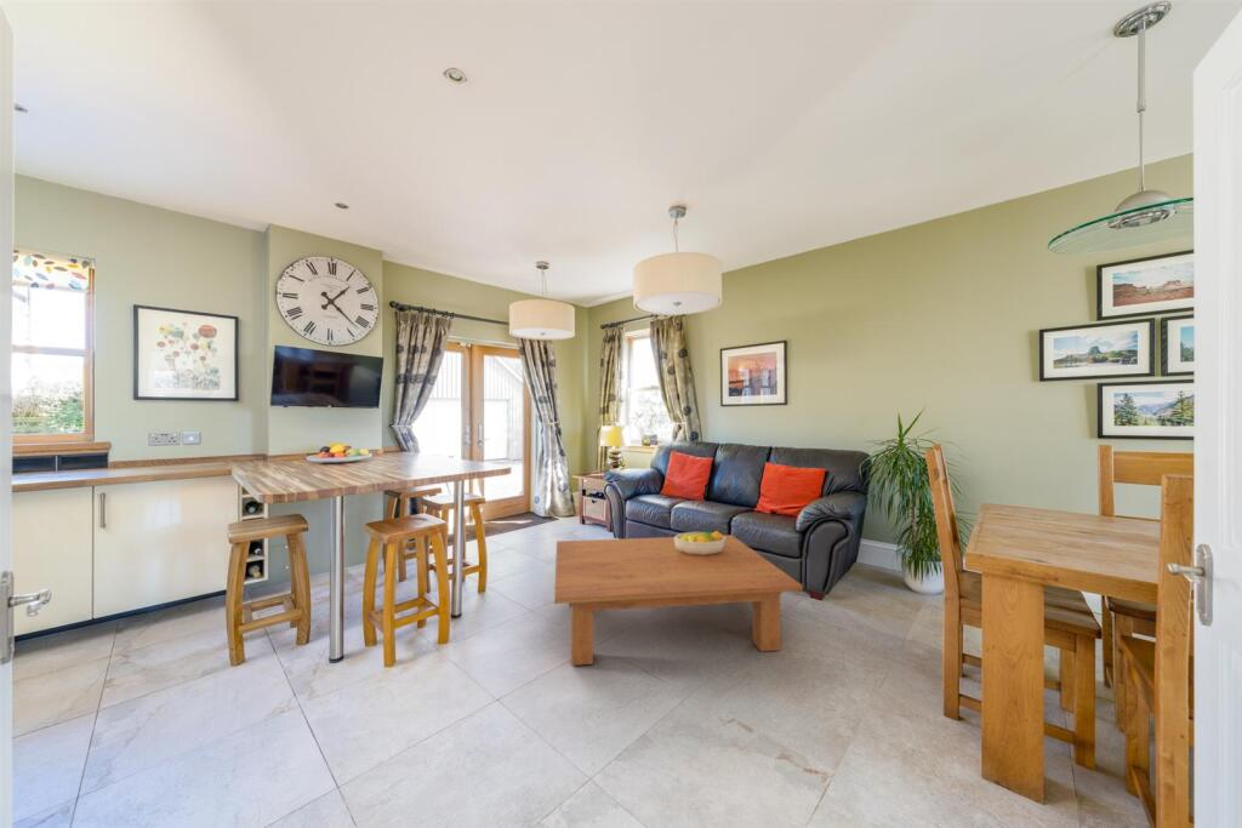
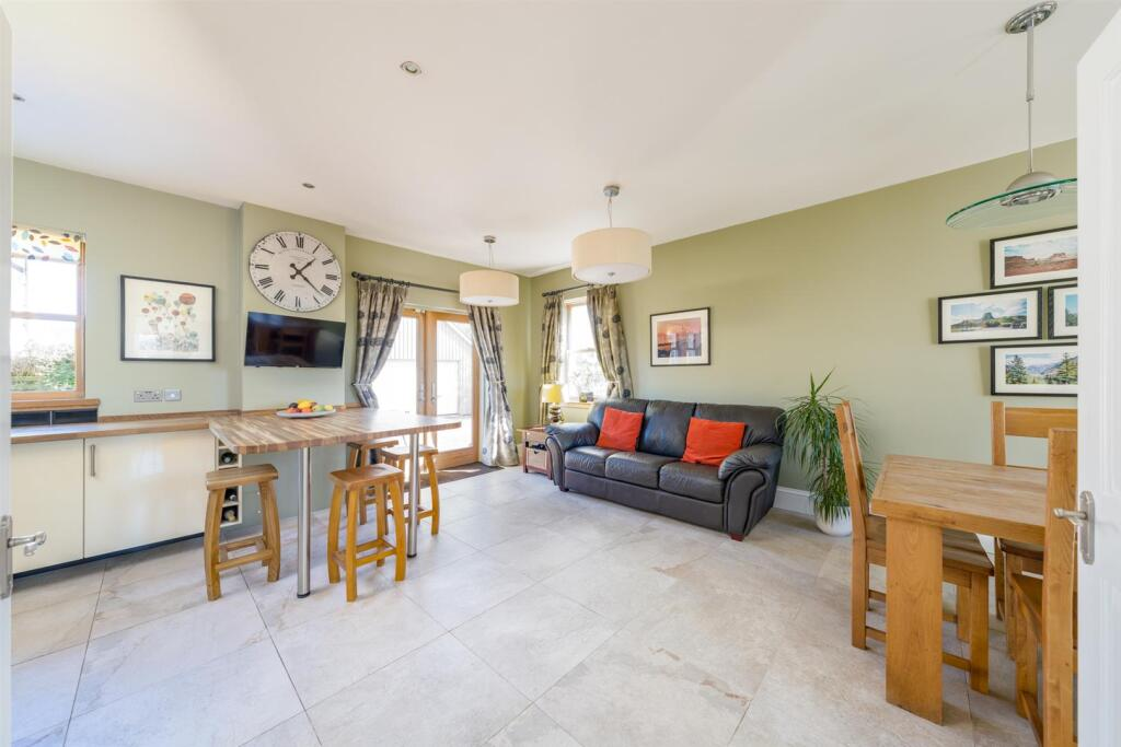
- coffee table [553,533,804,667]
- fruit bowl [673,530,725,555]
